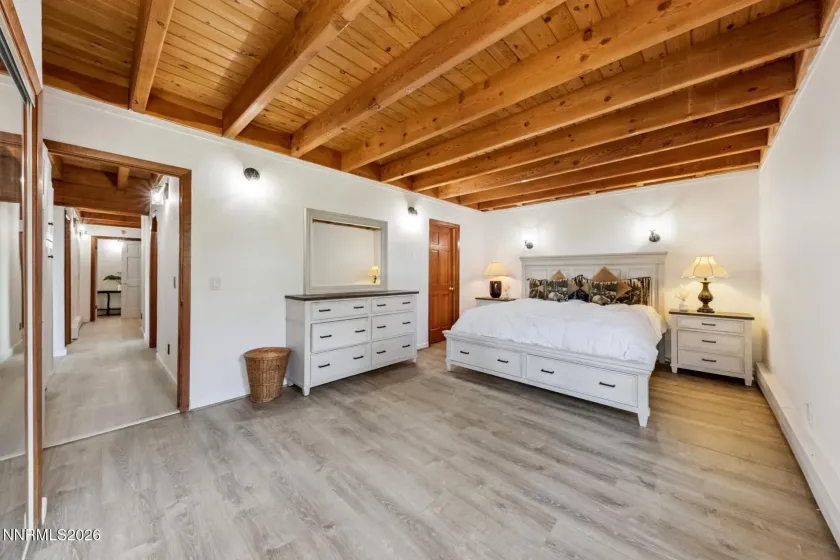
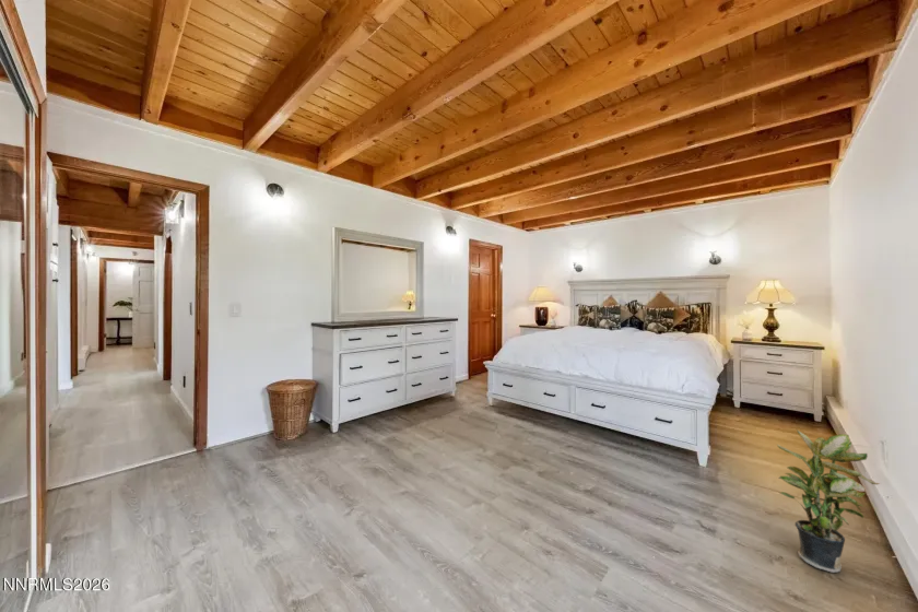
+ potted plant [776,428,882,574]
